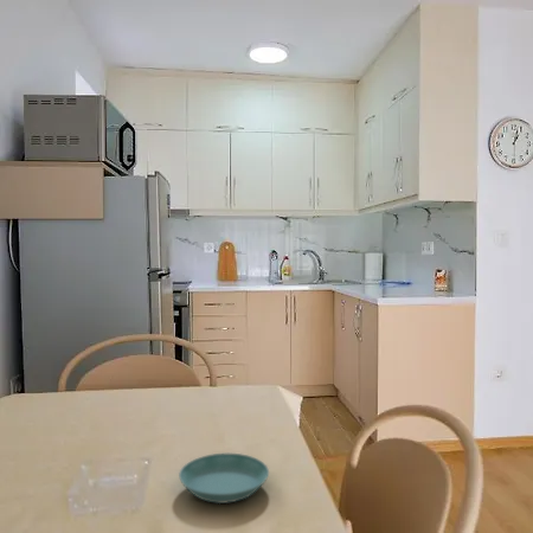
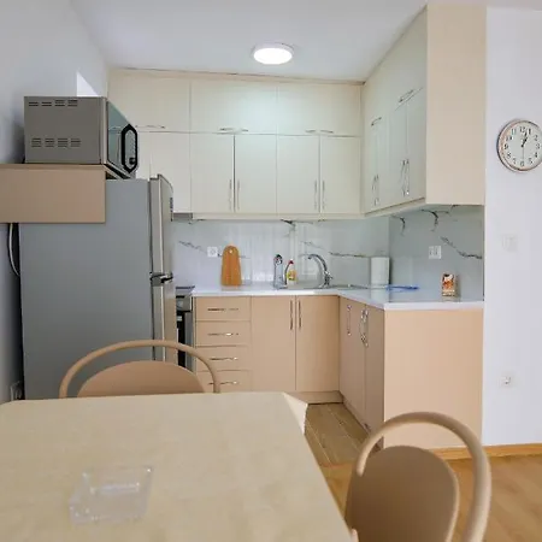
- saucer [178,452,270,505]
